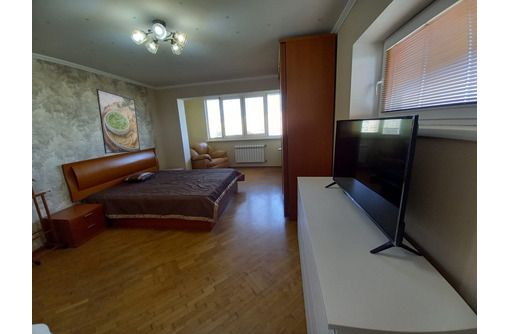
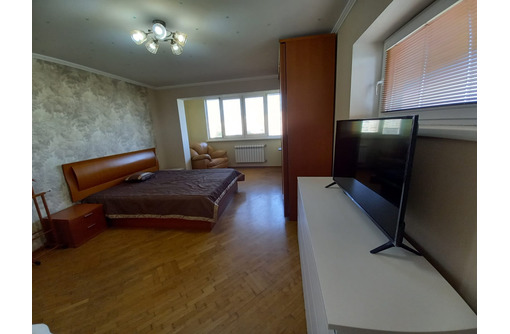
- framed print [95,88,141,154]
